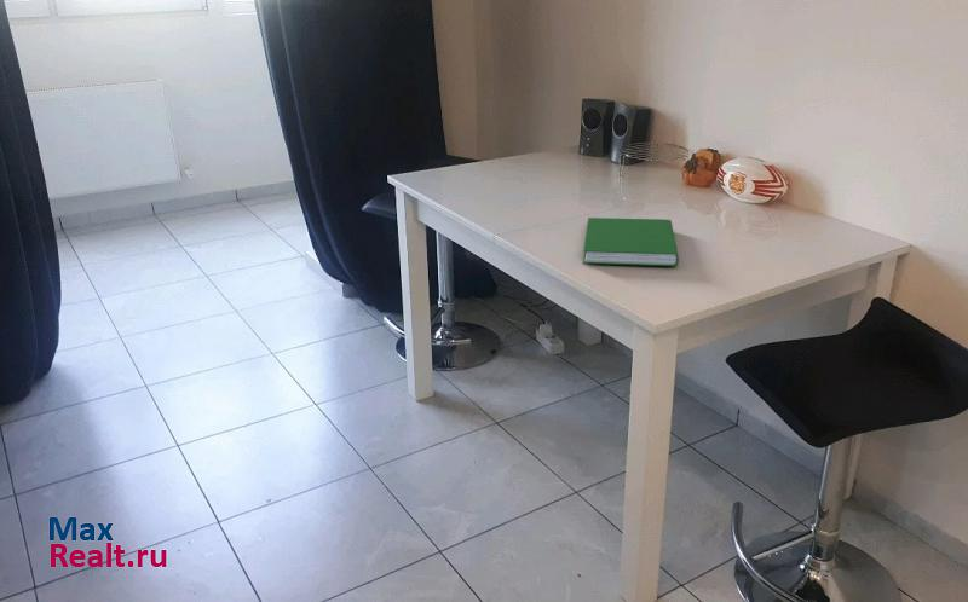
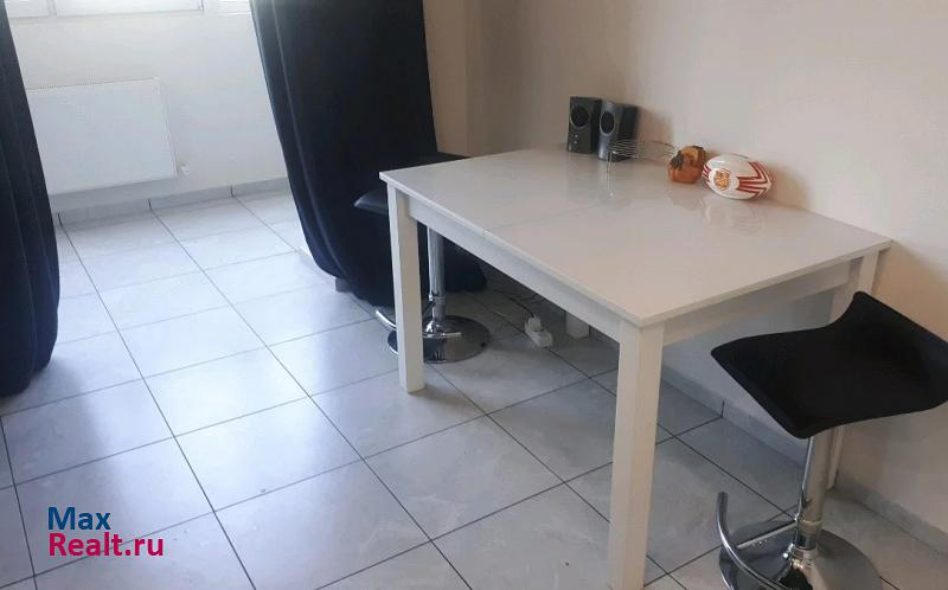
- hardcover book [582,216,680,267]
